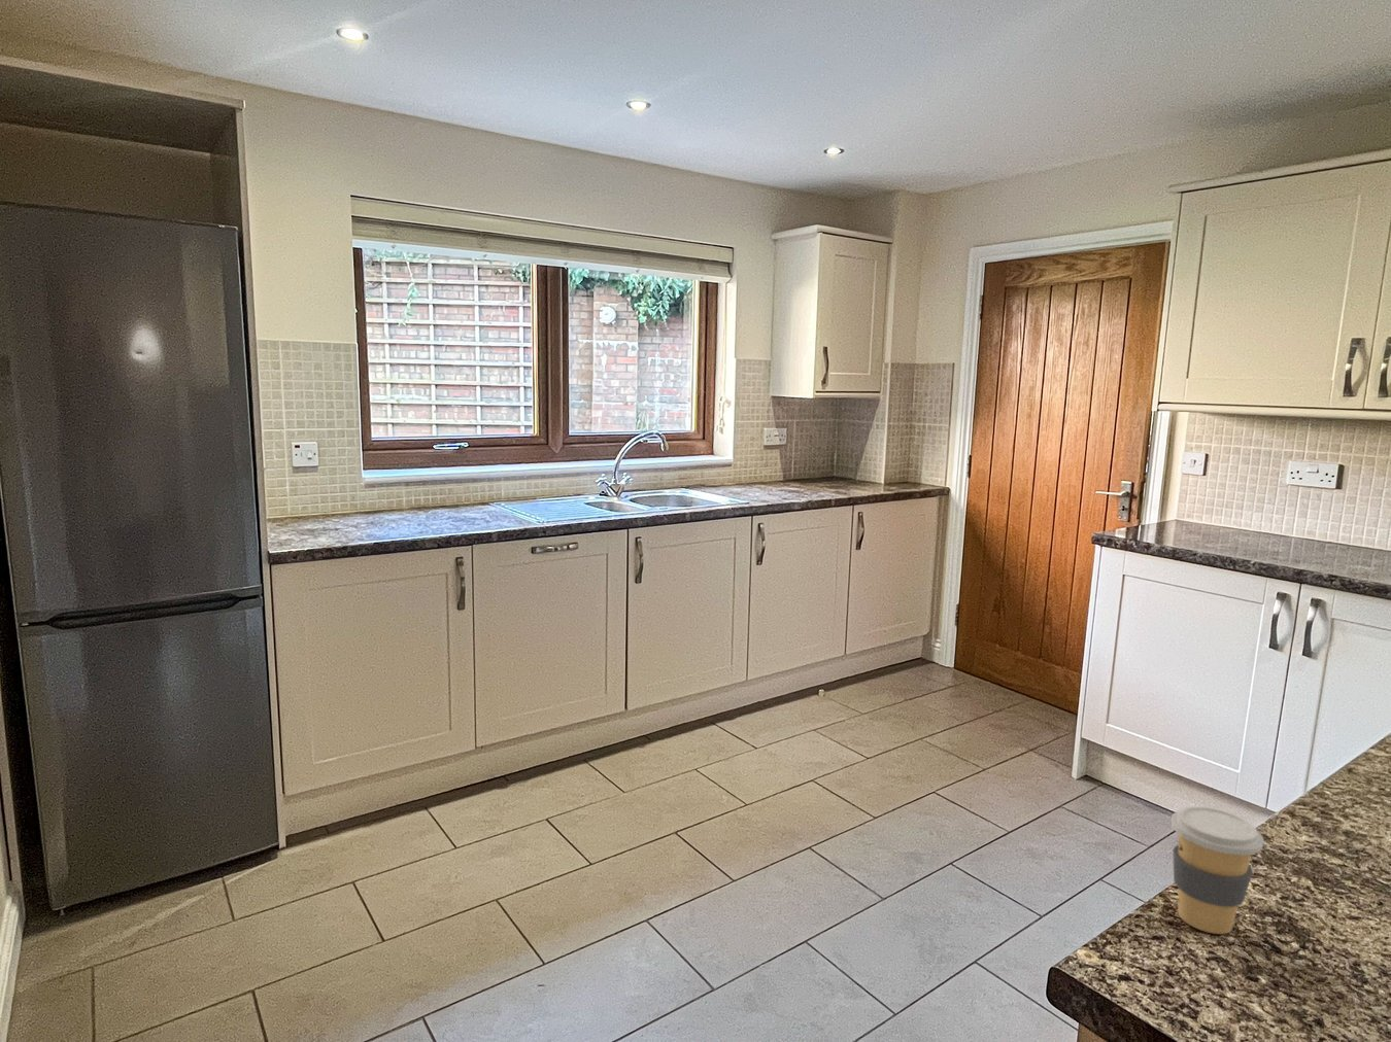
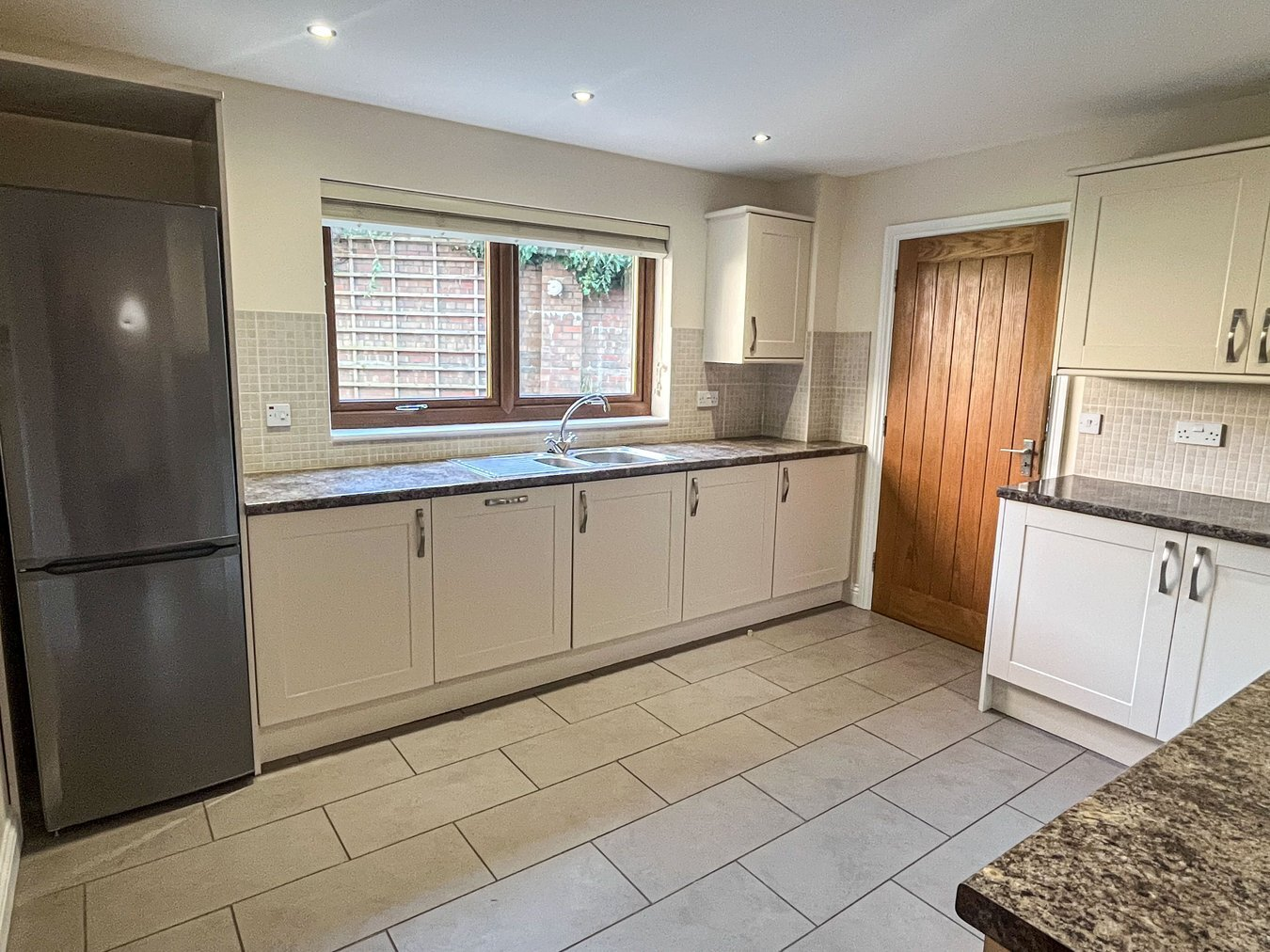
- coffee cup [1171,806,1265,935]
